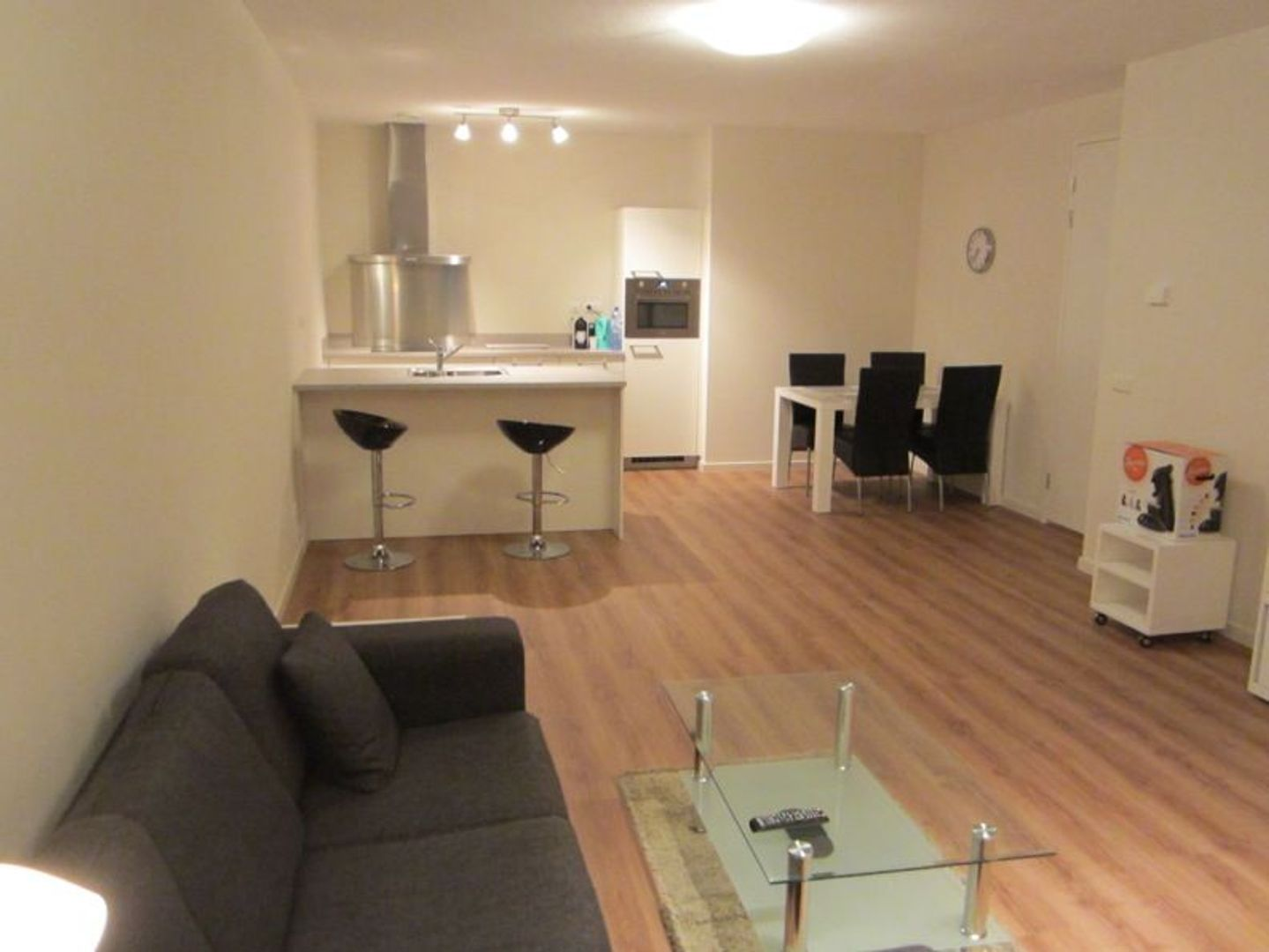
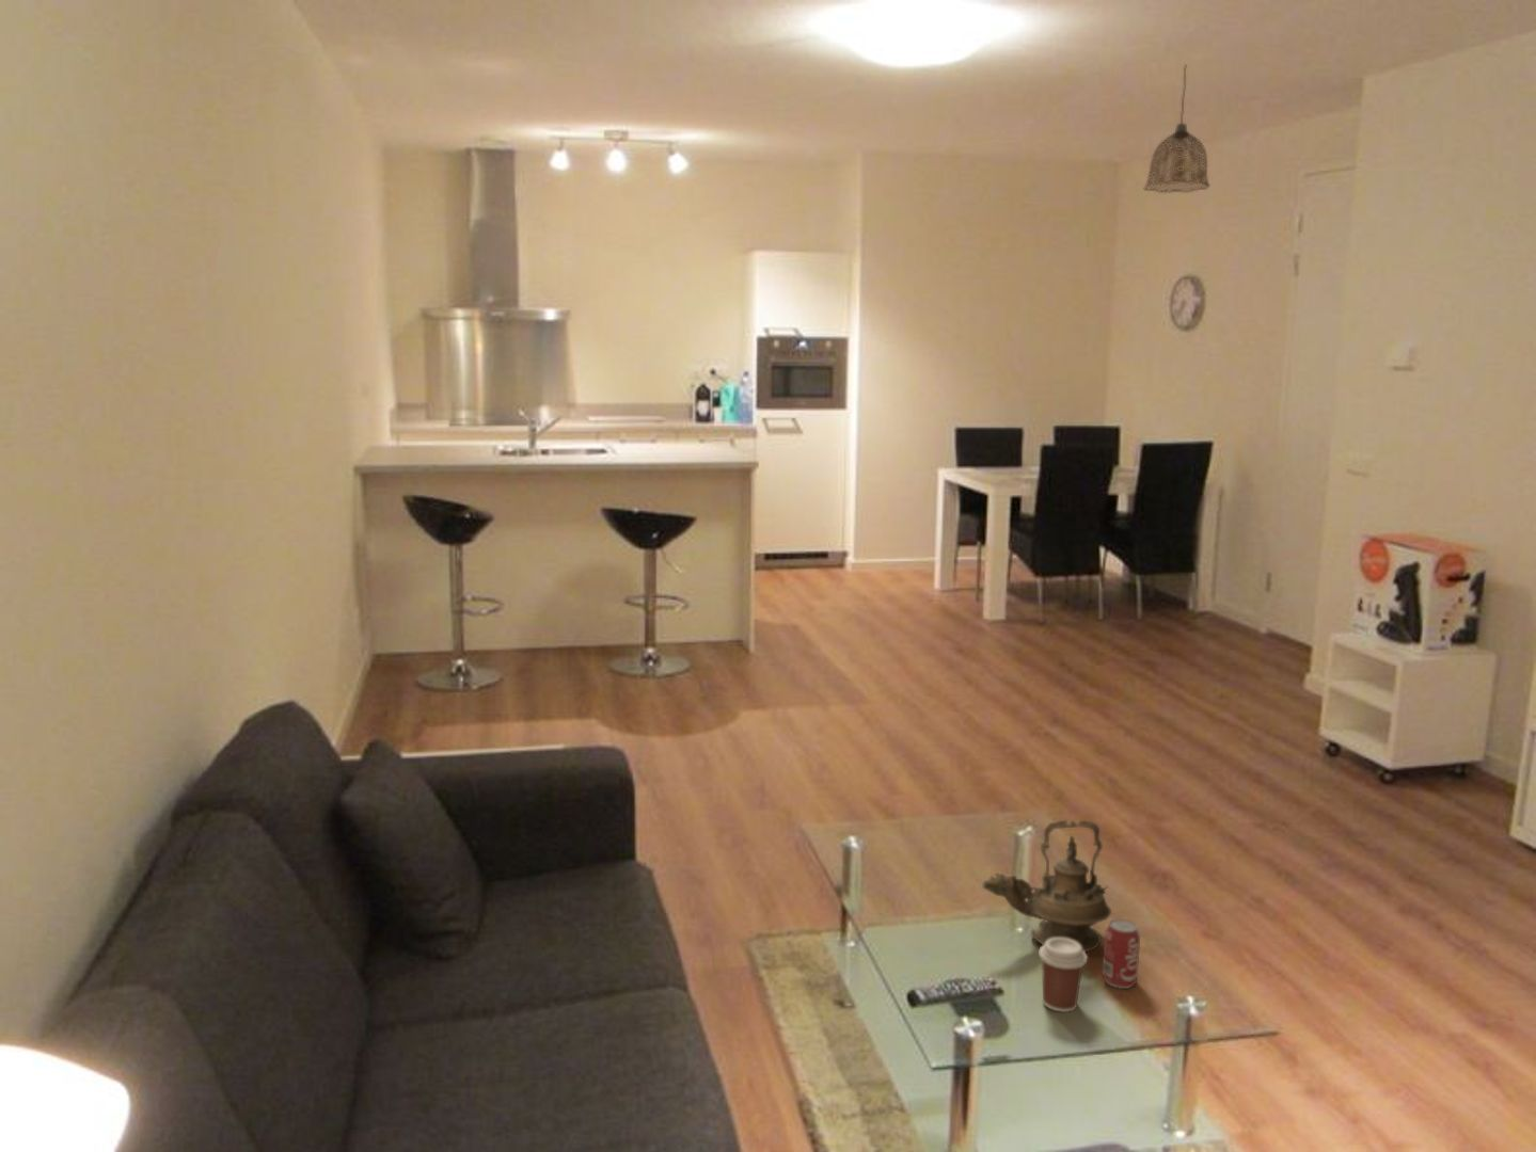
+ pendant lamp [1143,63,1212,194]
+ beverage can [1101,918,1141,990]
+ teapot [980,819,1112,952]
+ coffee cup [1037,938,1088,1013]
